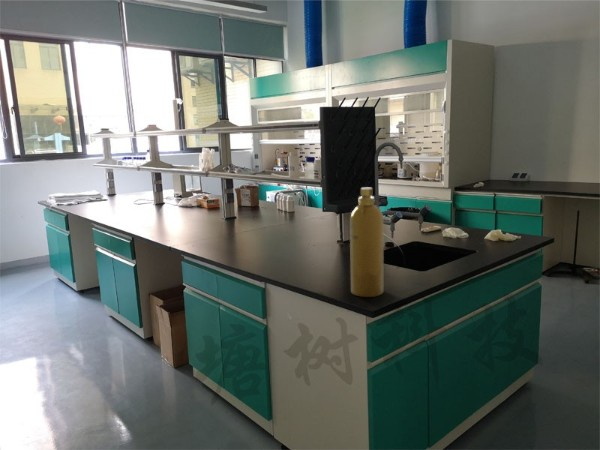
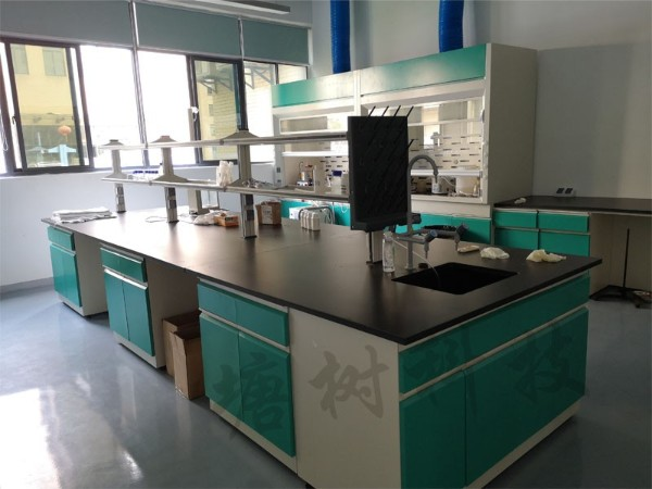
- spray bottle [349,187,384,298]
